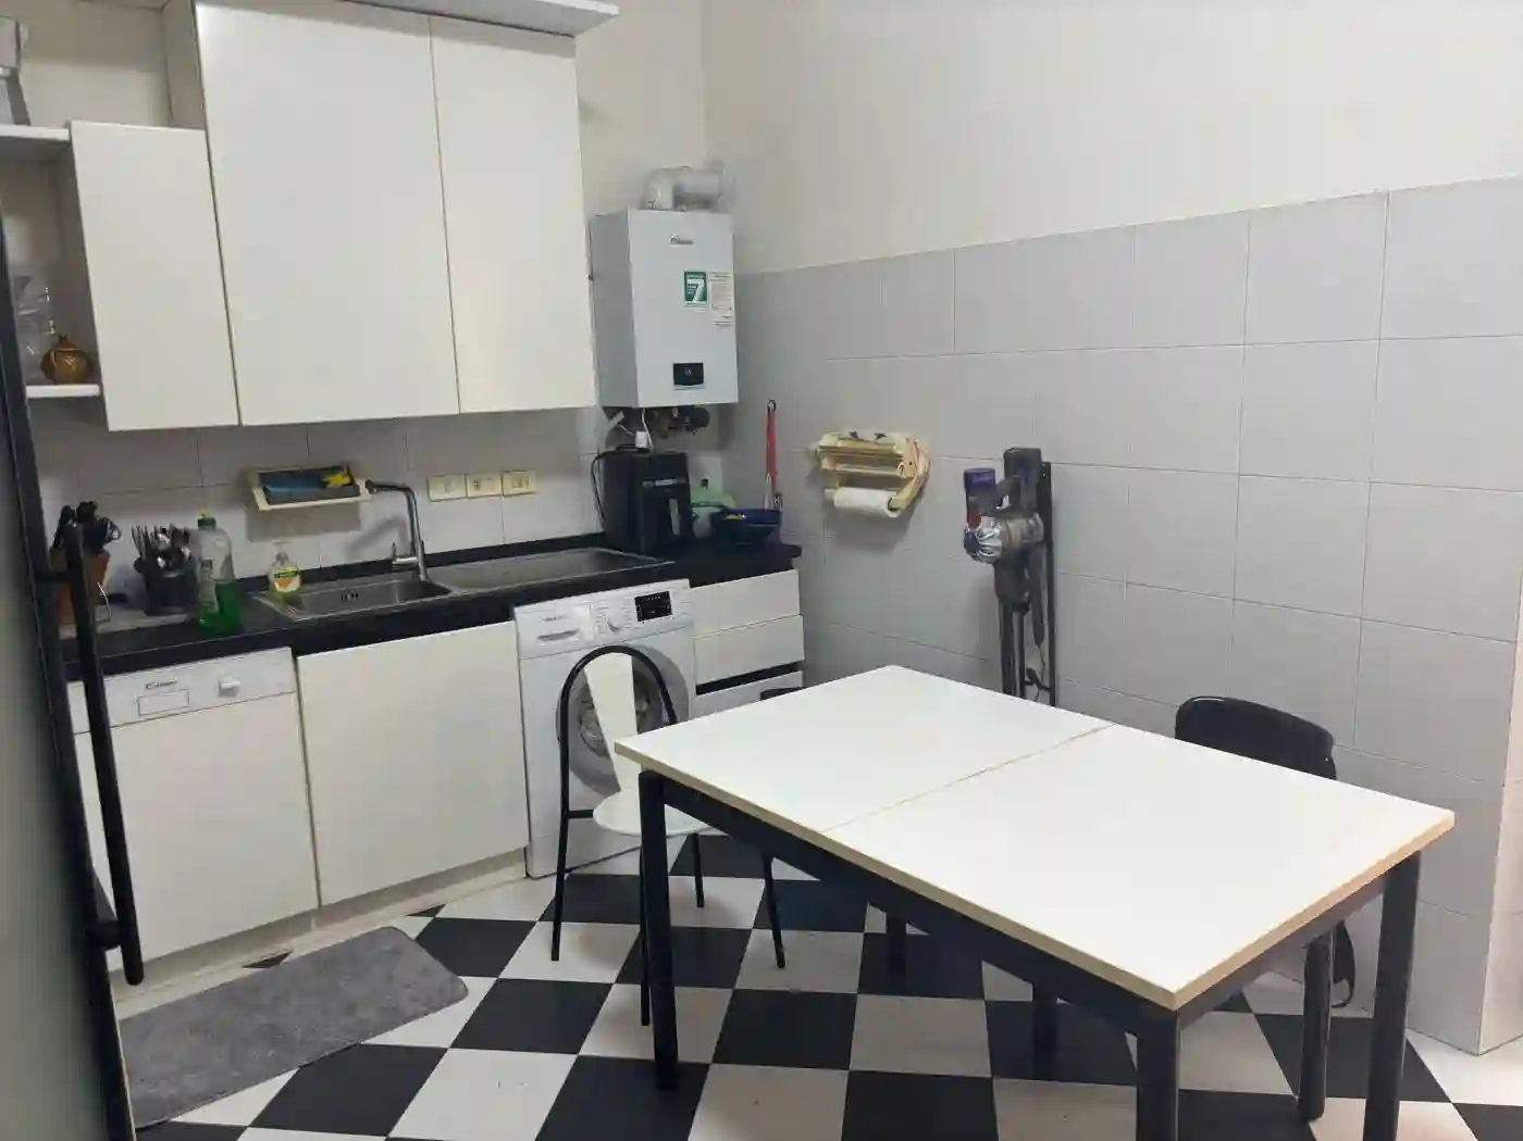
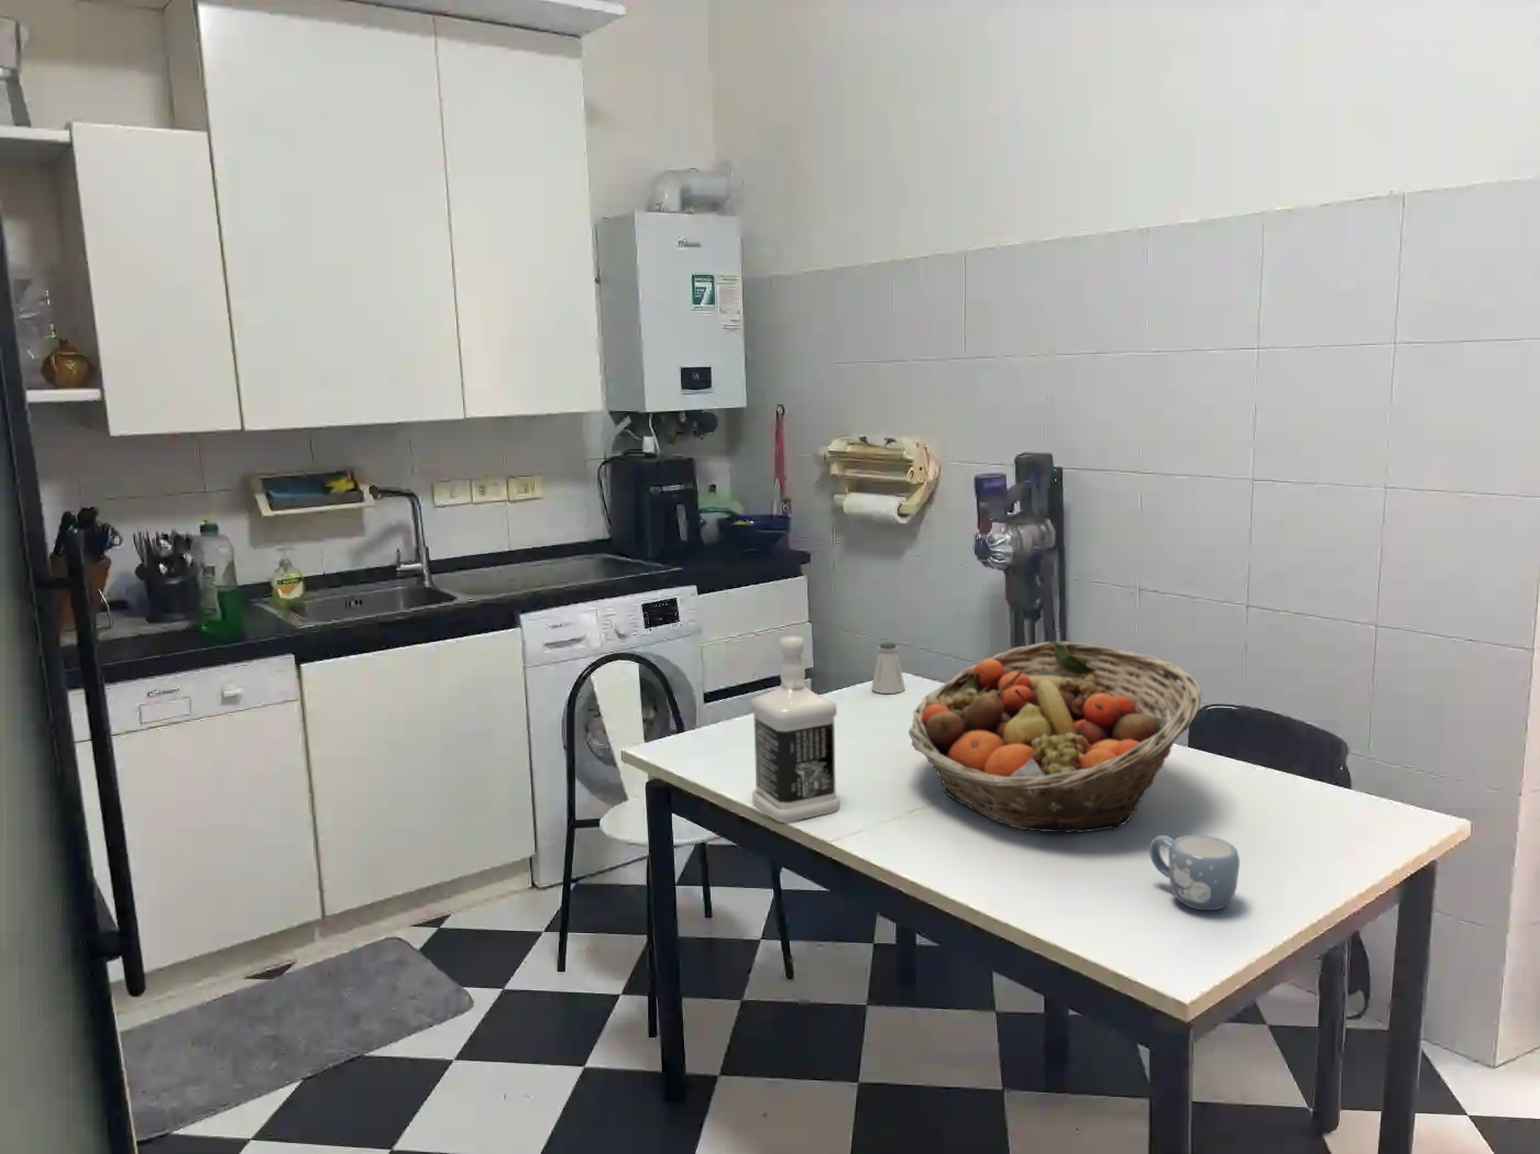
+ saltshaker [871,641,906,695]
+ mug [1148,834,1240,912]
+ bottle [751,634,840,823]
+ fruit basket [907,640,1203,834]
